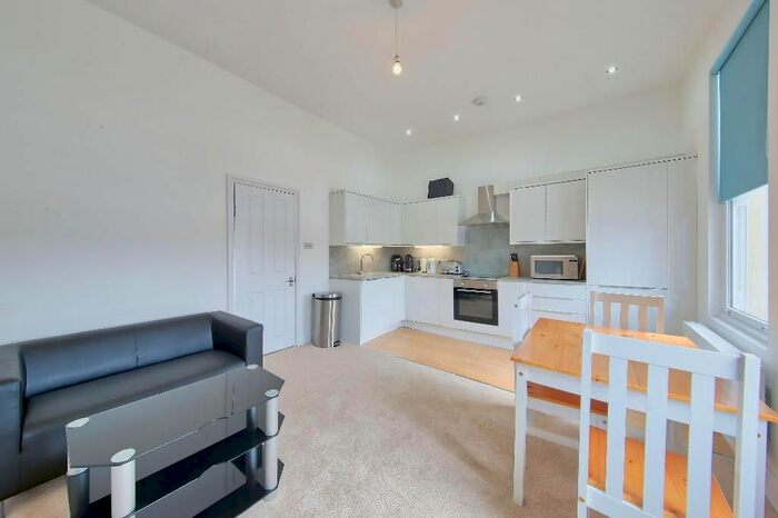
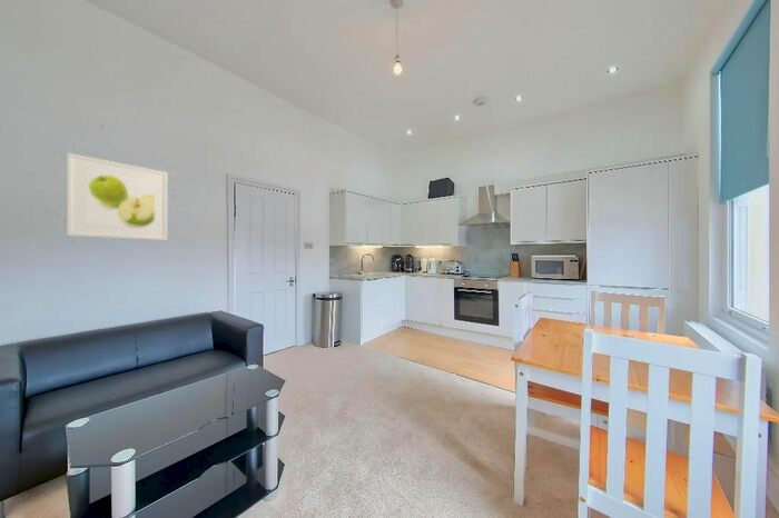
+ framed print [66,151,168,241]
